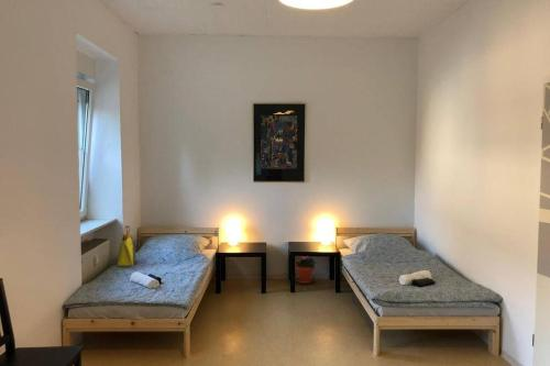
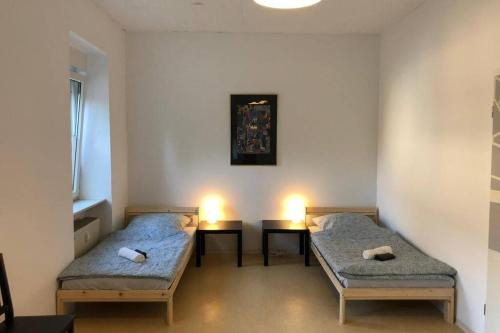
- potted plant [295,255,318,285]
- tote bag [117,224,138,267]
